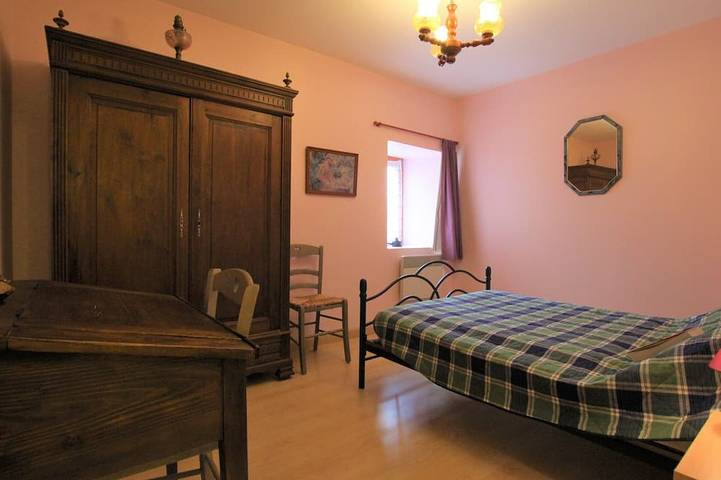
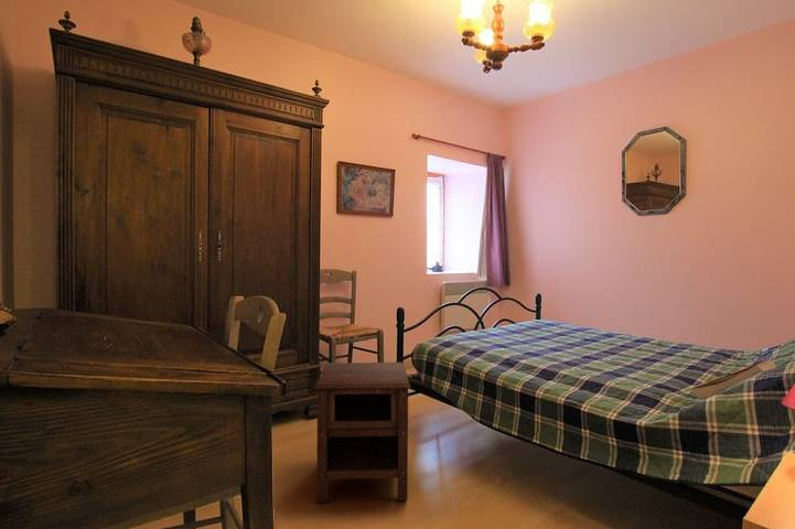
+ nightstand [314,361,411,504]
